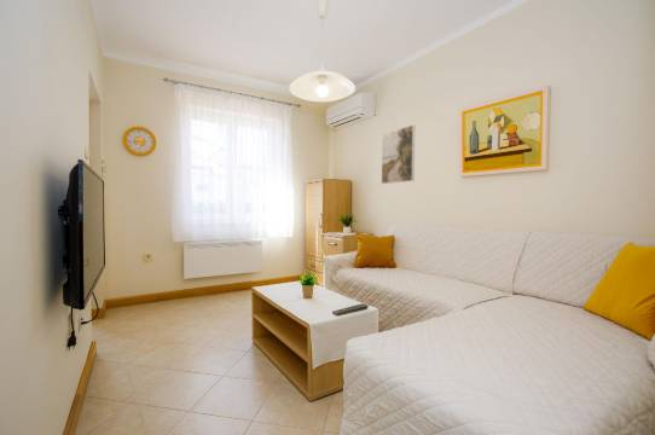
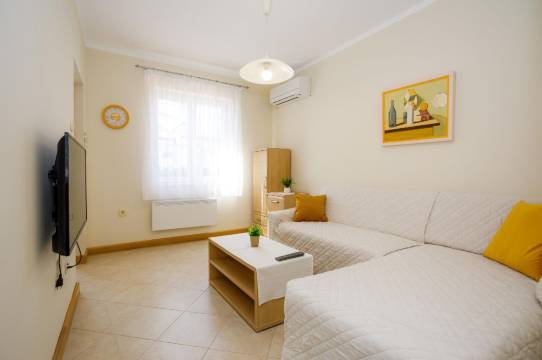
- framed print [381,123,416,185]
